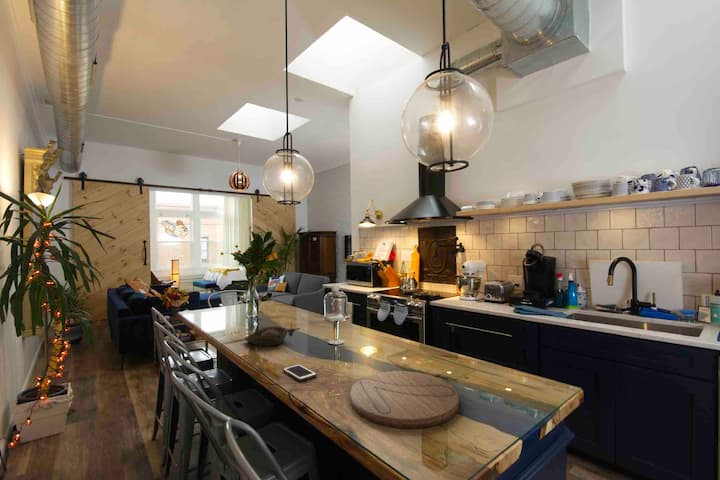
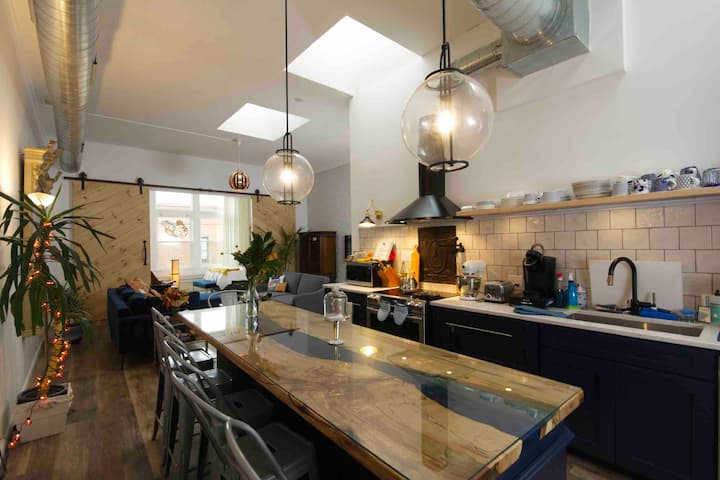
- cell phone [282,363,318,382]
- cutting board [349,370,460,430]
- bowl [244,325,289,347]
